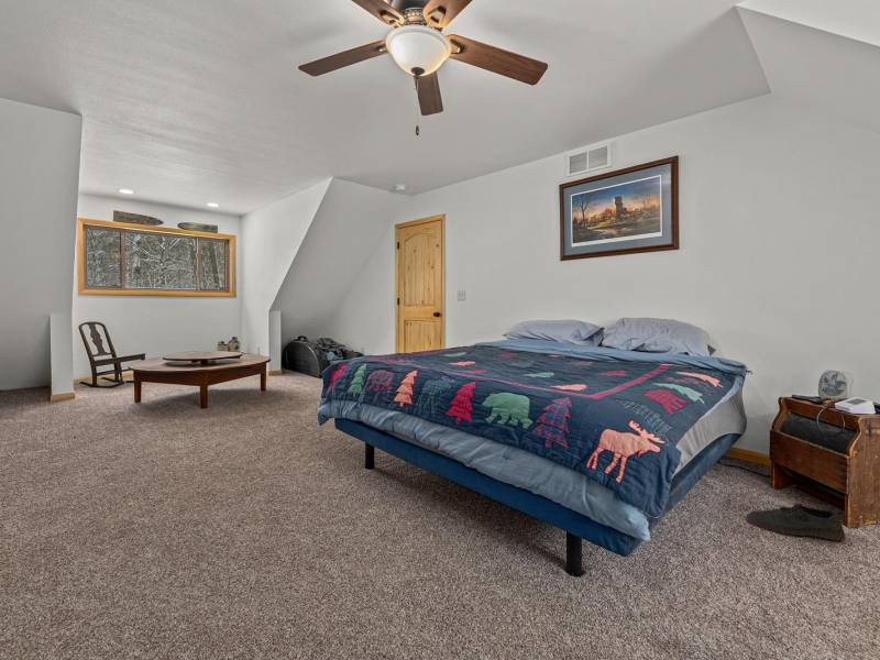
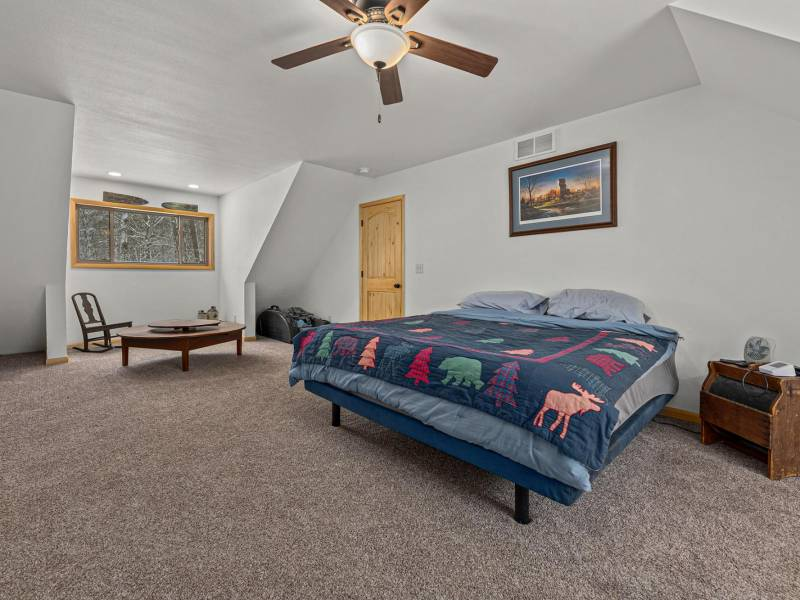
- shoe [745,502,846,541]
